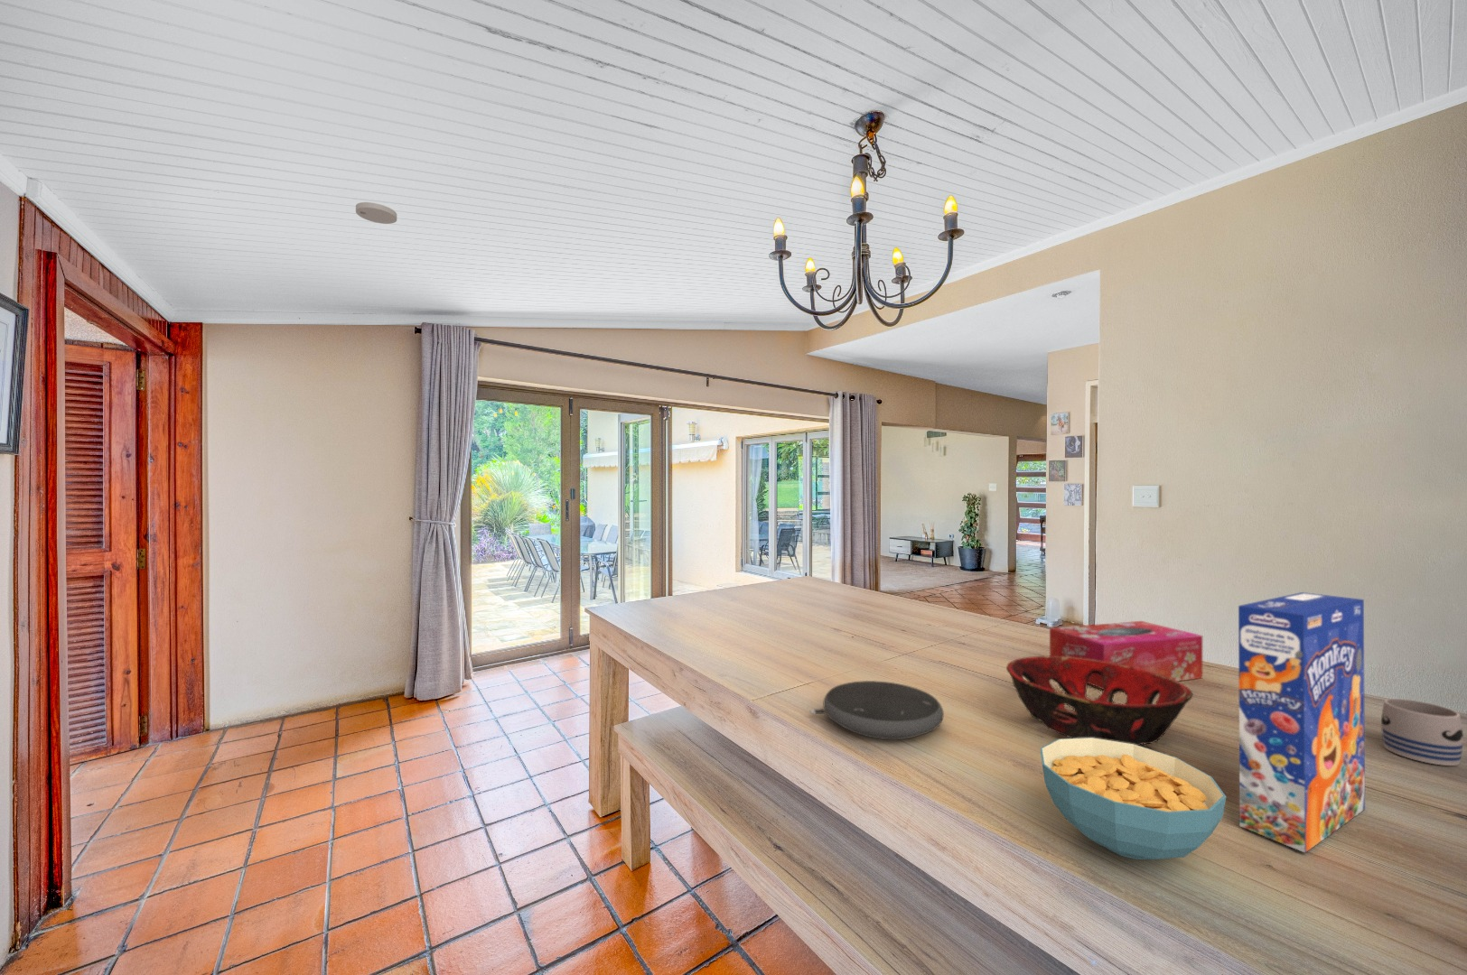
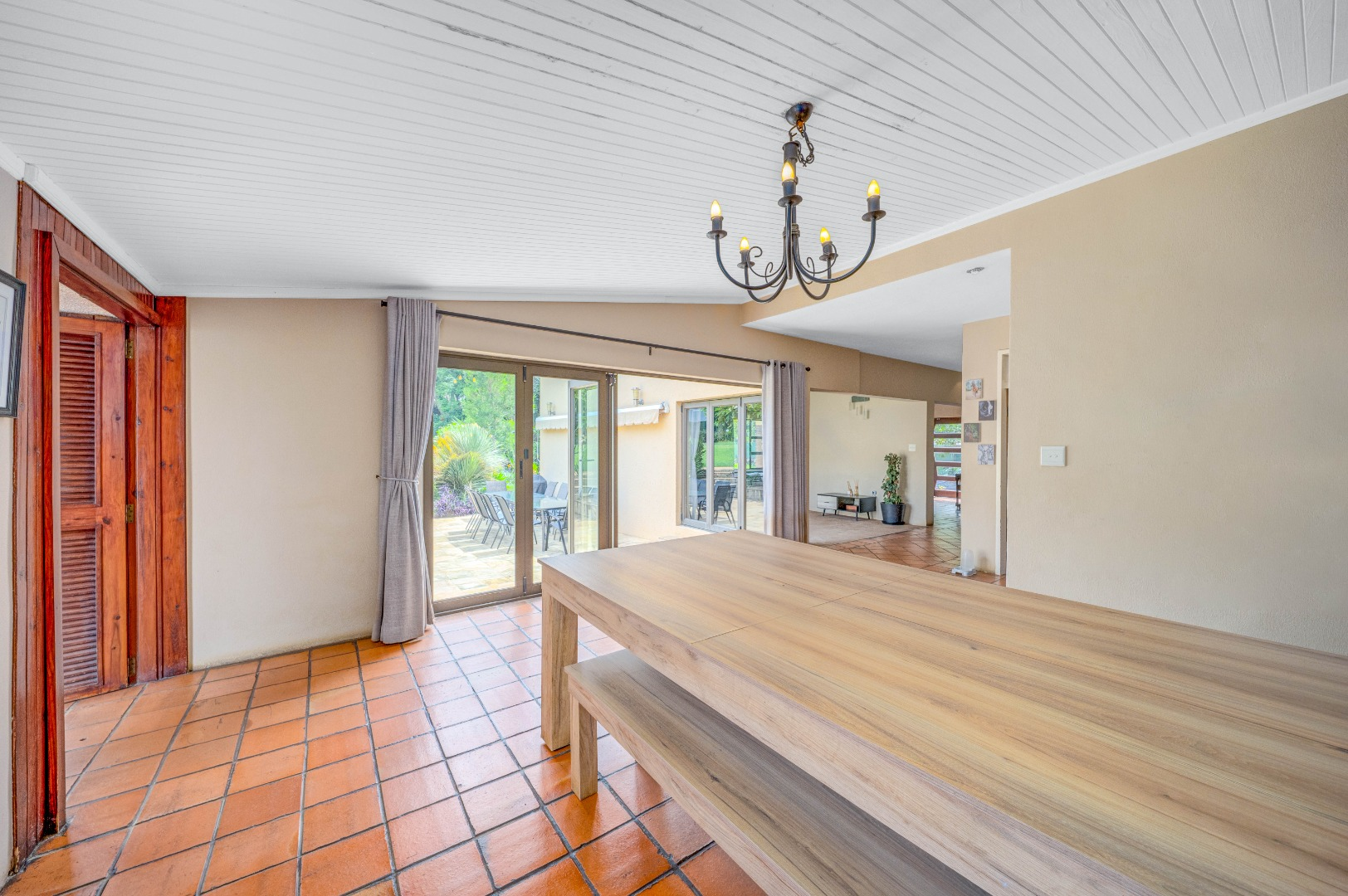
- speaker [810,680,945,740]
- decorative bowl [1006,655,1194,745]
- cereal box [1237,591,1366,854]
- mug [1380,698,1465,766]
- smoke detector [355,201,397,225]
- cereal bowl [1039,738,1226,861]
- tissue box [1049,620,1204,690]
